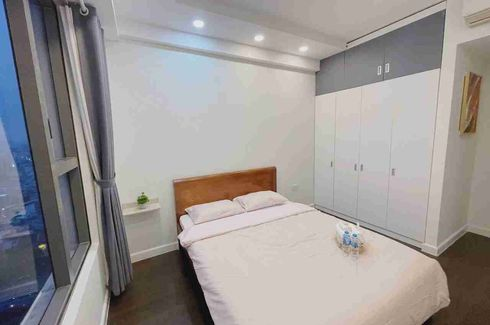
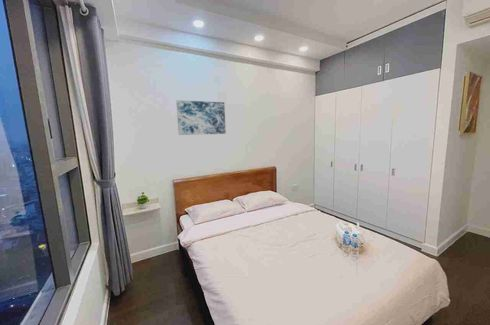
+ wall art [175,99,227,136]
